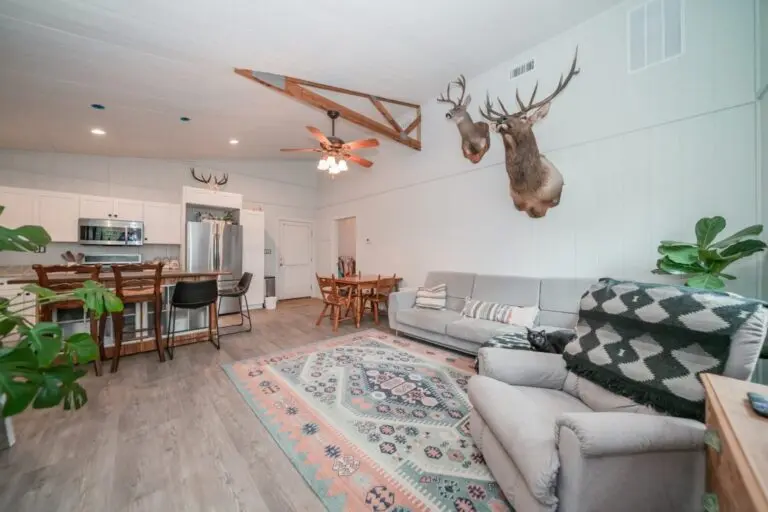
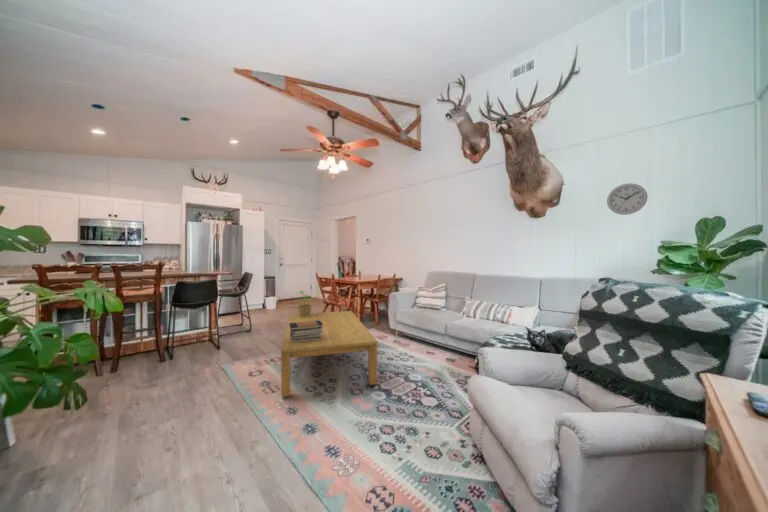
+ potted plant [294,290,315,317]
+ book stack [289,320,323,343]
+ coffee table [280,310,379,398]
+ wall clock [606,183,649,216]
